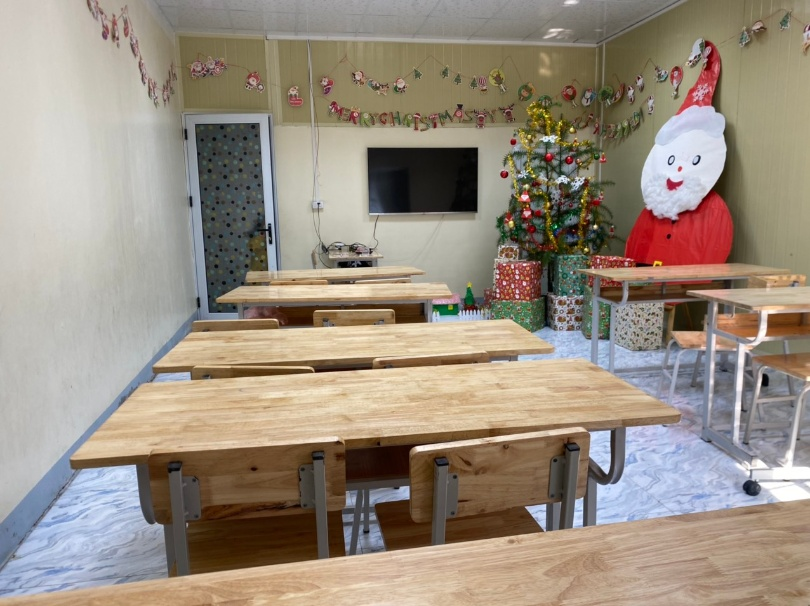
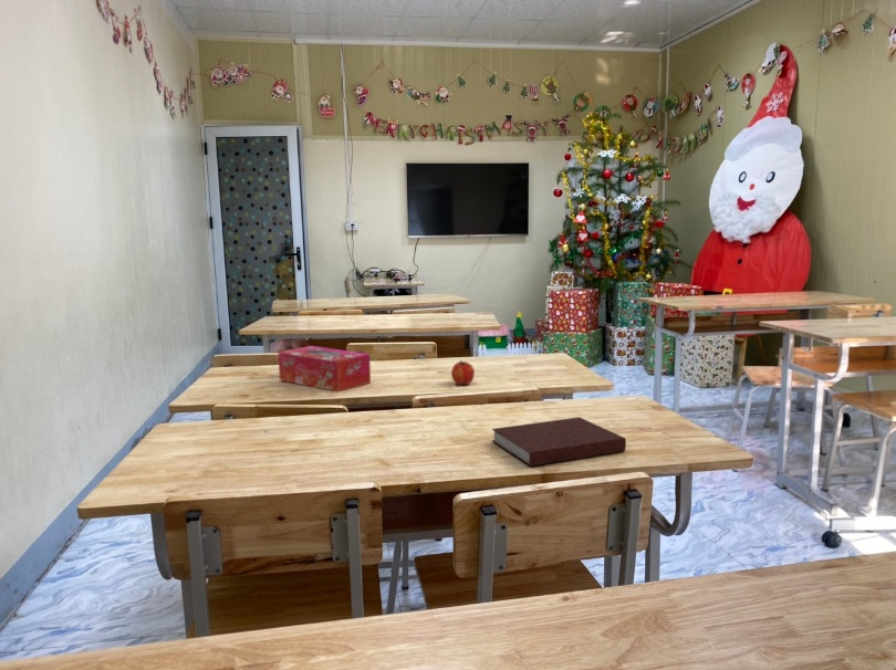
+ tissue box [278,345,372,392]
+ notebook [491,416,627,468]
+ fruit [450,359,476,386]
